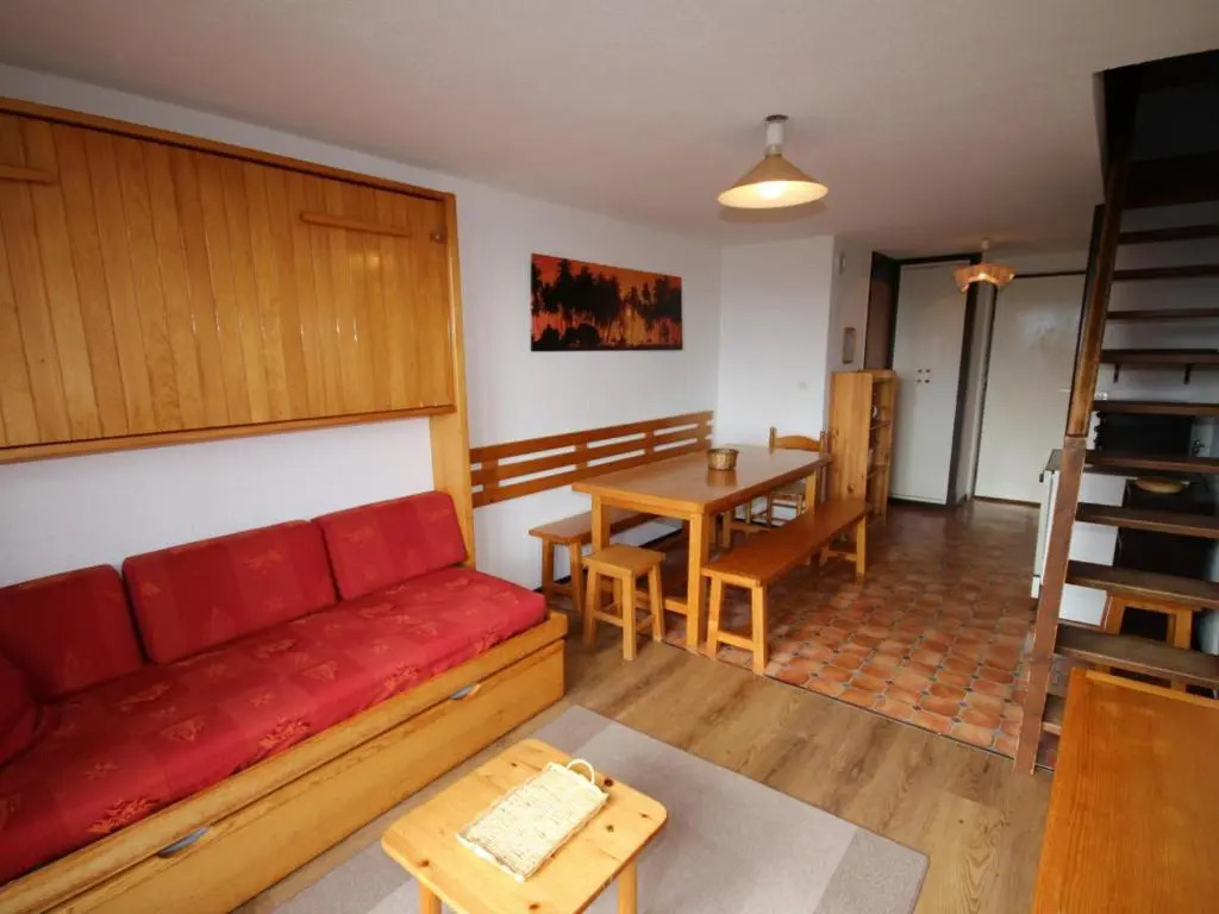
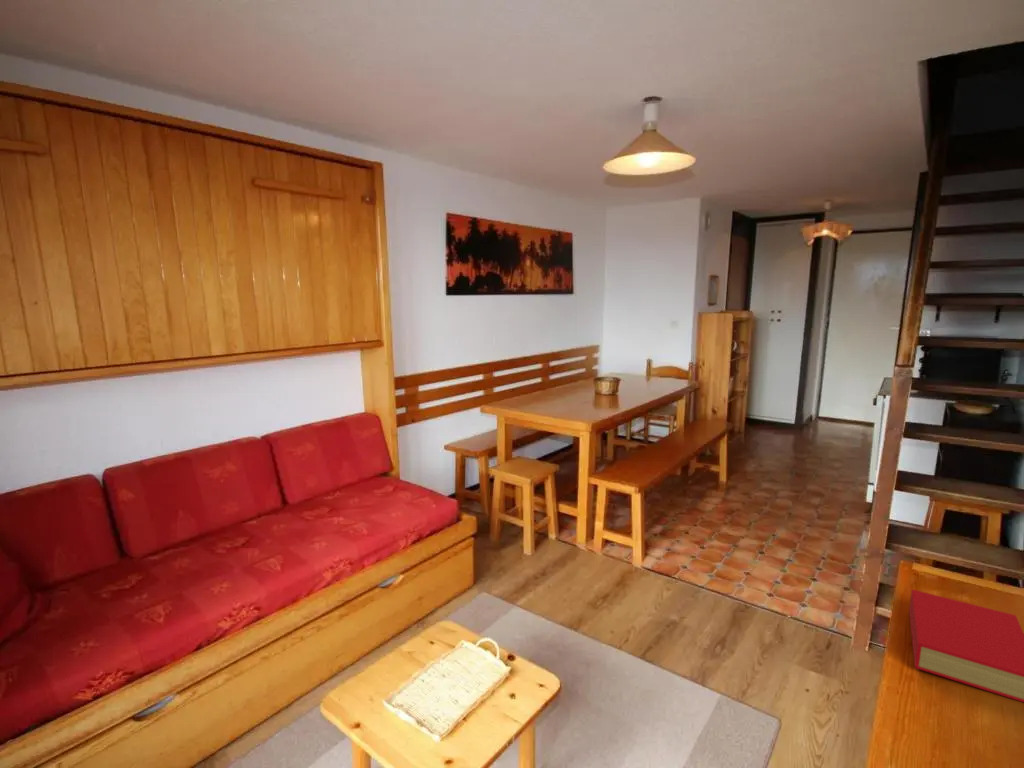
+ book [908,588,1024,703]
